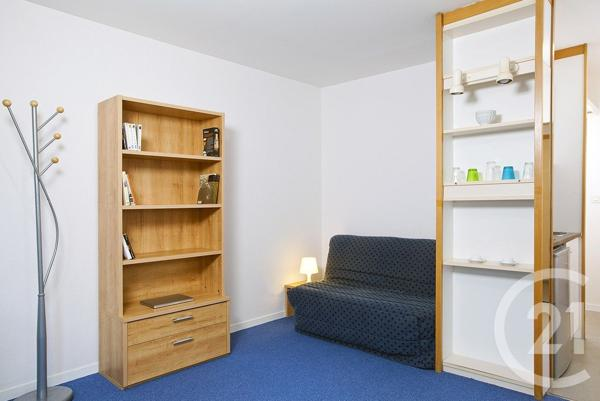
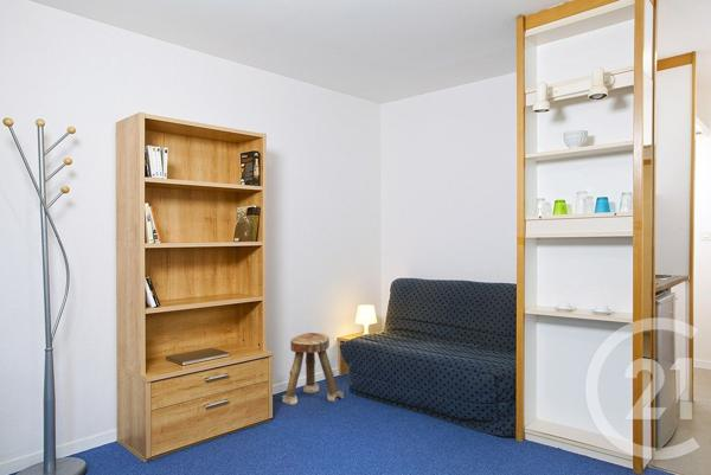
+ stool [281,332,345,406]
